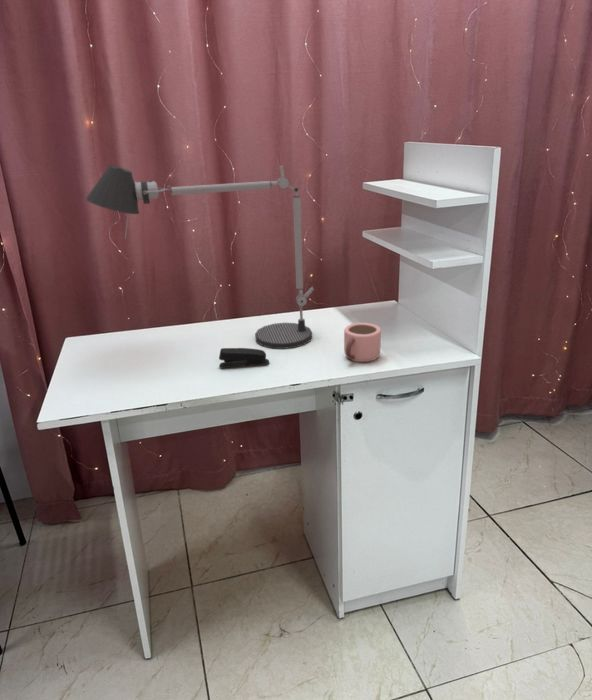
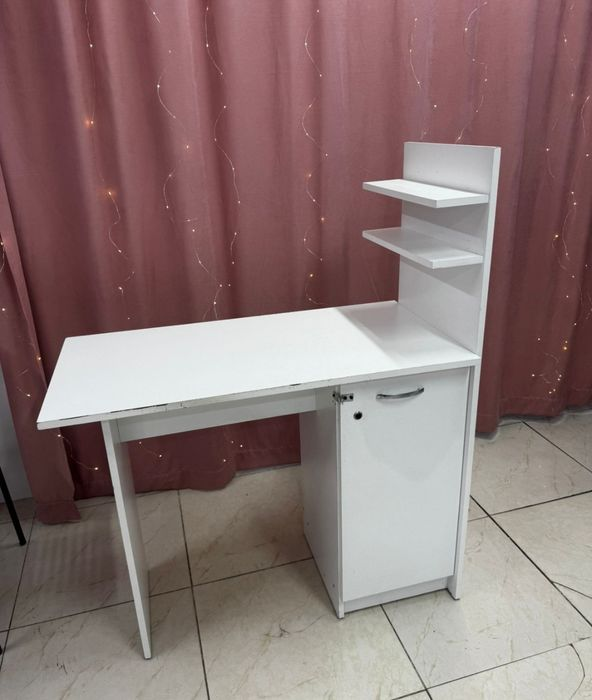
- desk lamp [84,164,315,350]
- stapler [218,347,270,369]
- mug [343,322,382,363]
